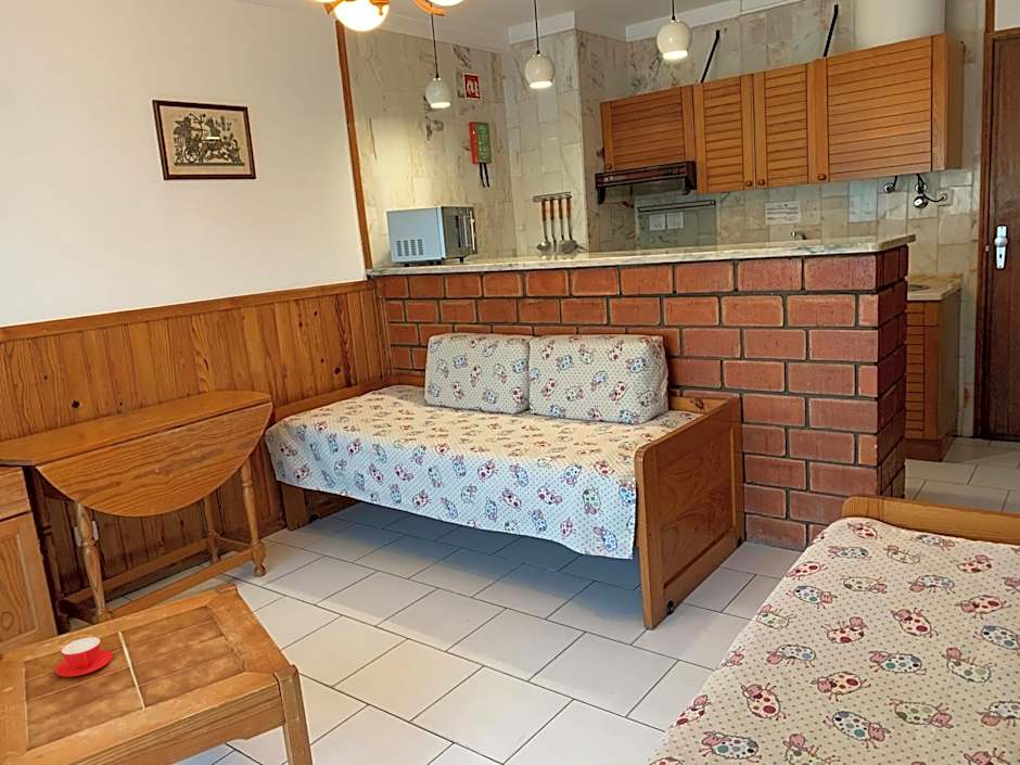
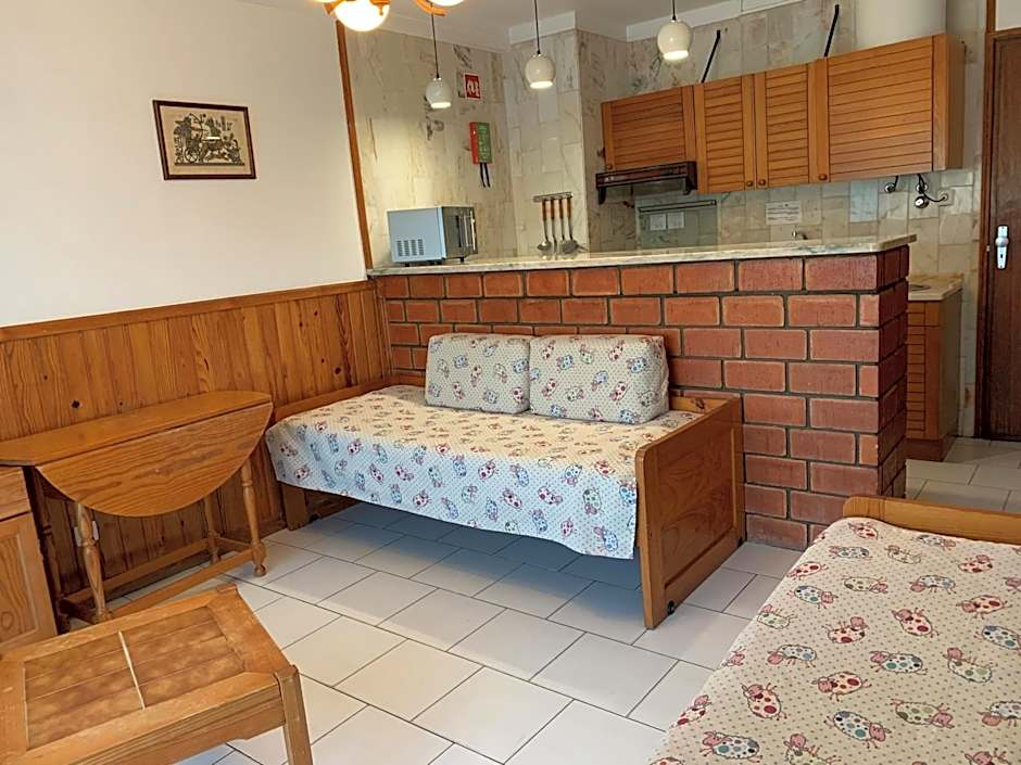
- teacup [54,636,114,678]
